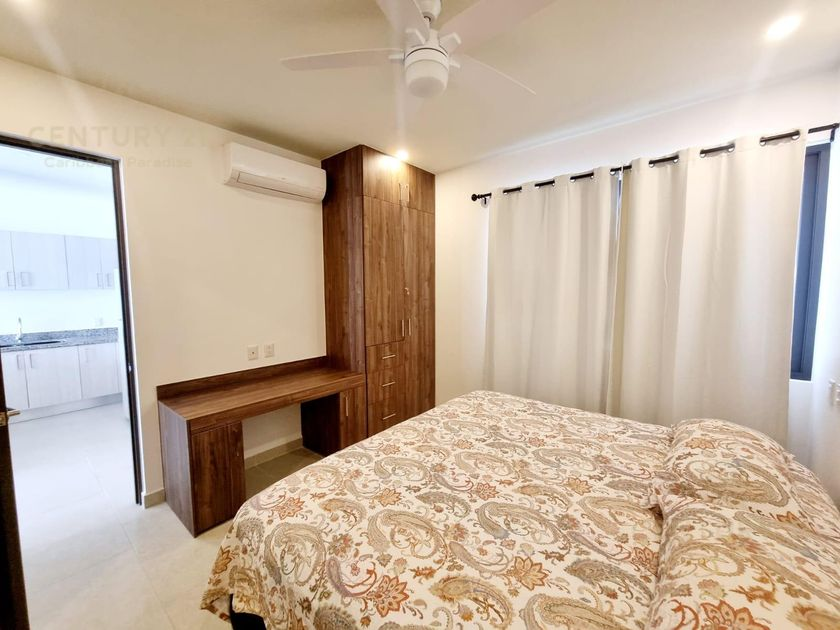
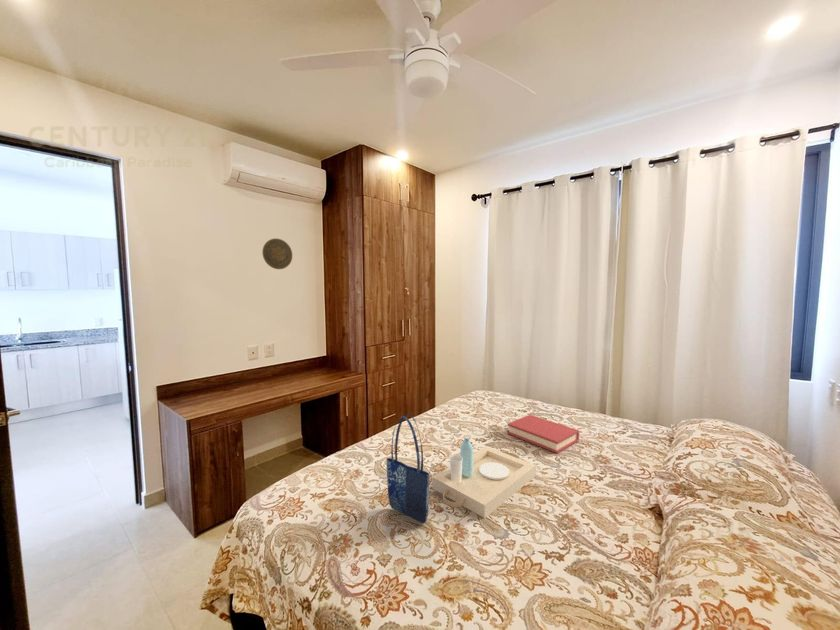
+ serving tray [431,438,537,519]
+ decorative plate [261,238,293,270]
+ shopping bag [385,413,430,525]
+ hardback book [507,414,580,454]
